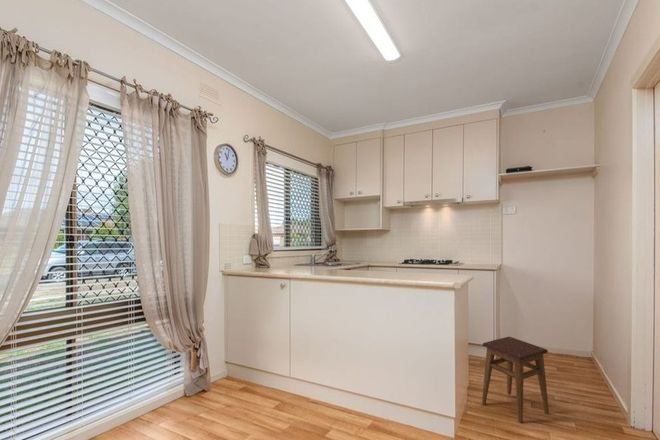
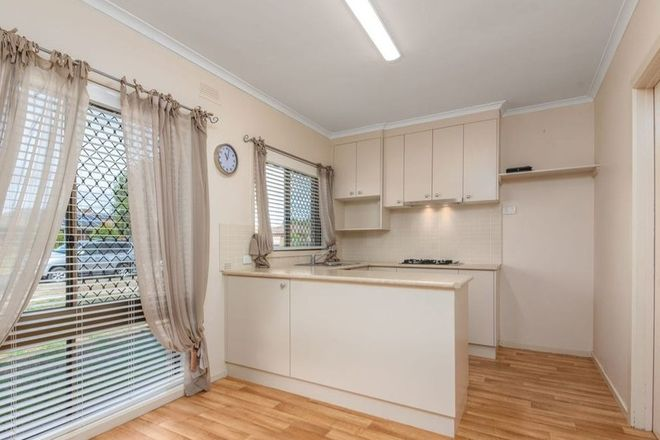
- stool [481,336,550,424]
